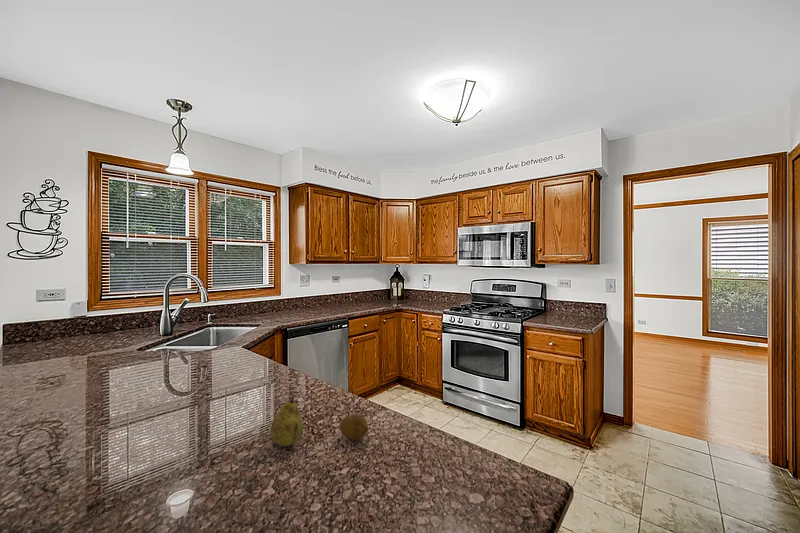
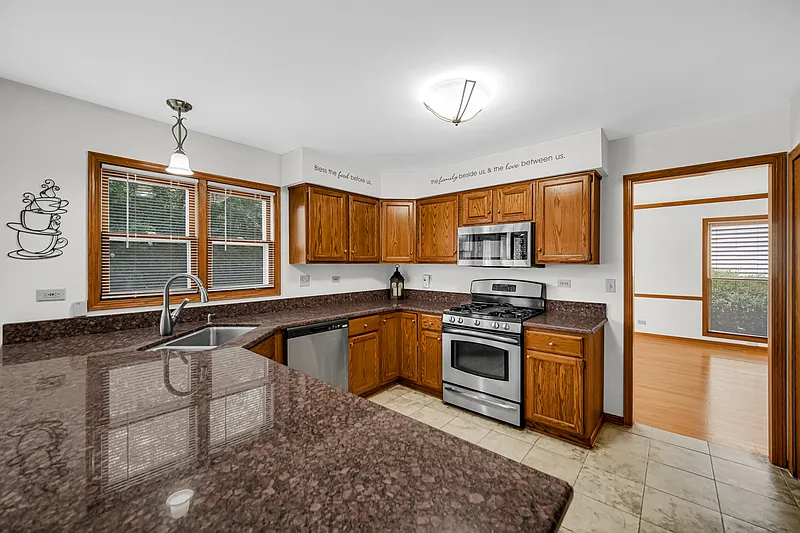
- fruit [339,413,369,441]
- fruit [270,395,304,447]
